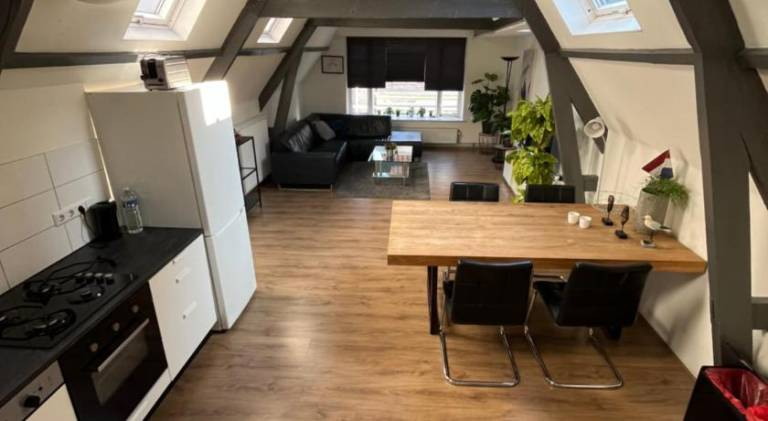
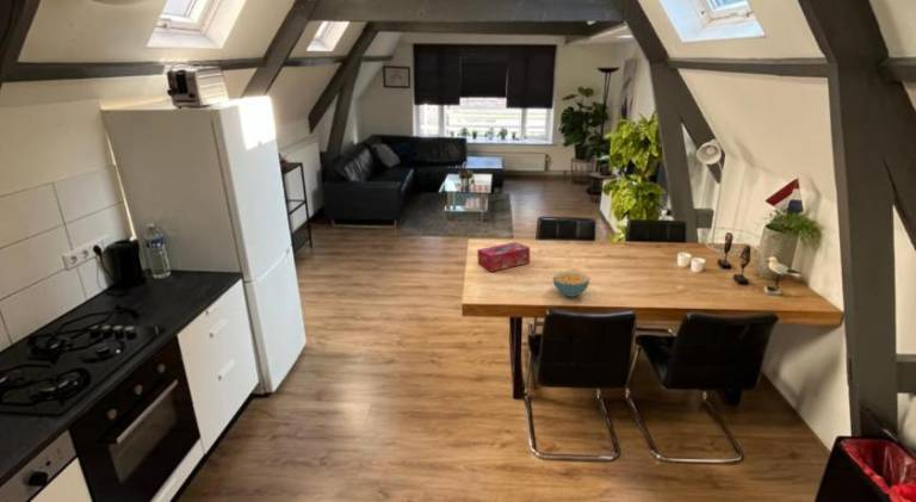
+ cereal bowl [551,271,592,298]
+ tissue box [476,241,531,273]
